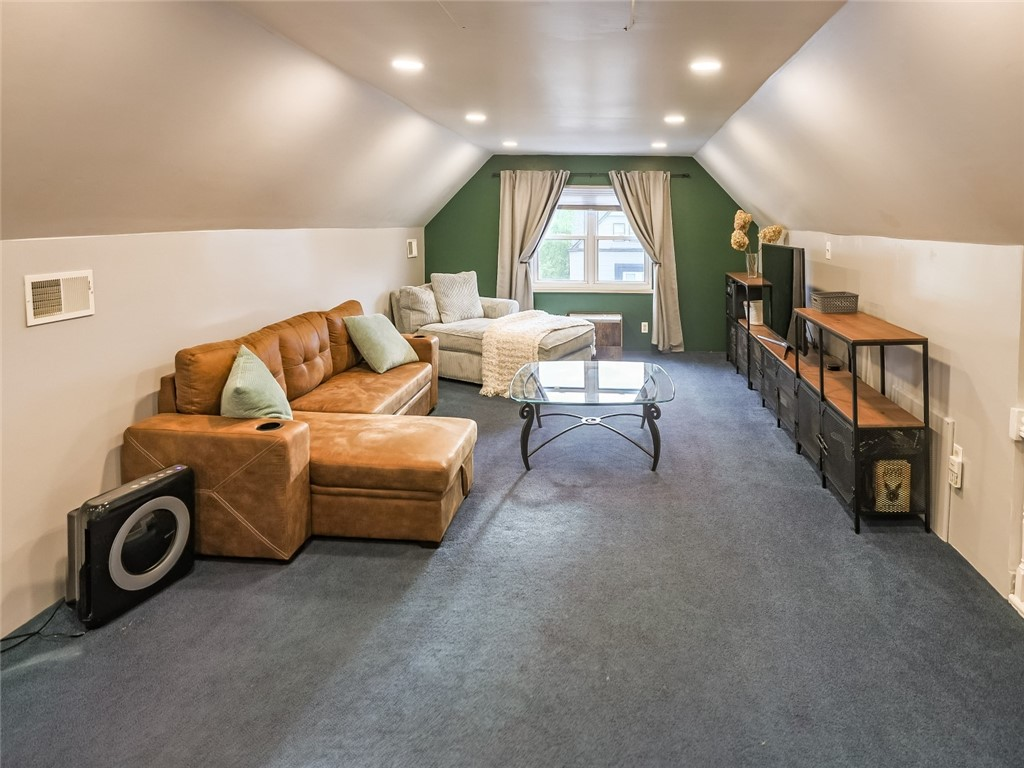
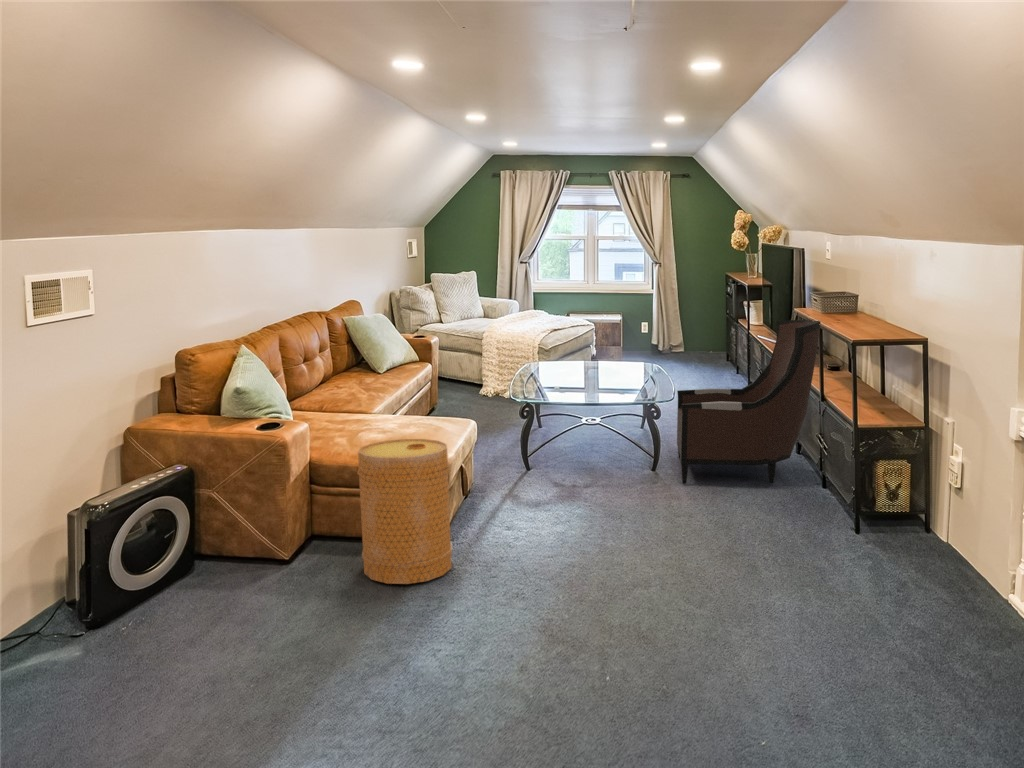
+ basket [356,438,453,585]
+ armchair [676,319,821,485]
